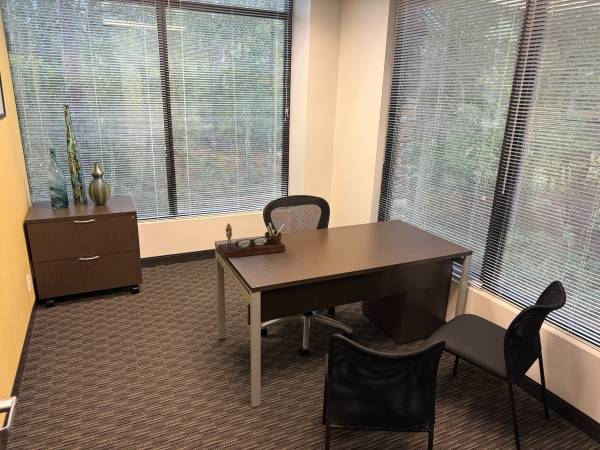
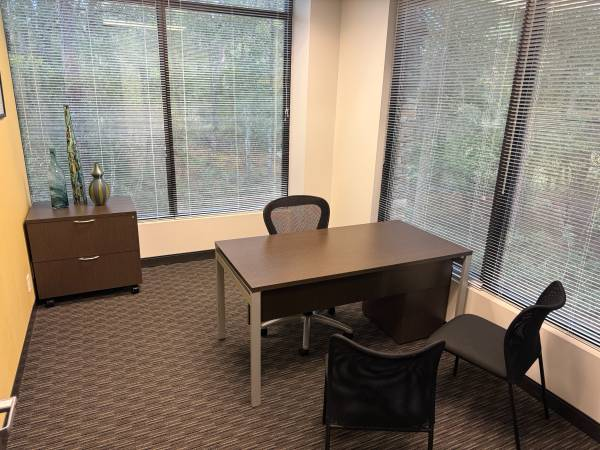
- desk organizer [217,222,286,259]
